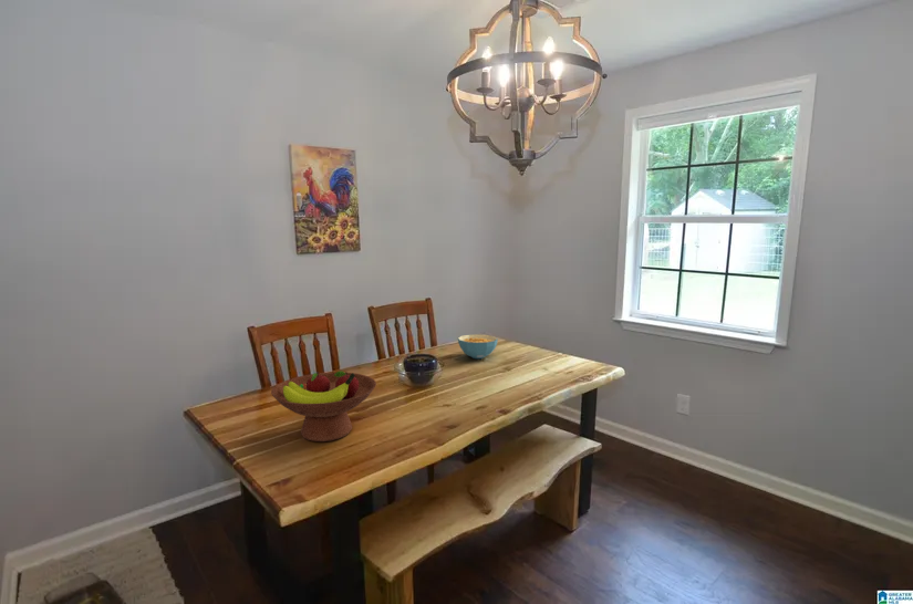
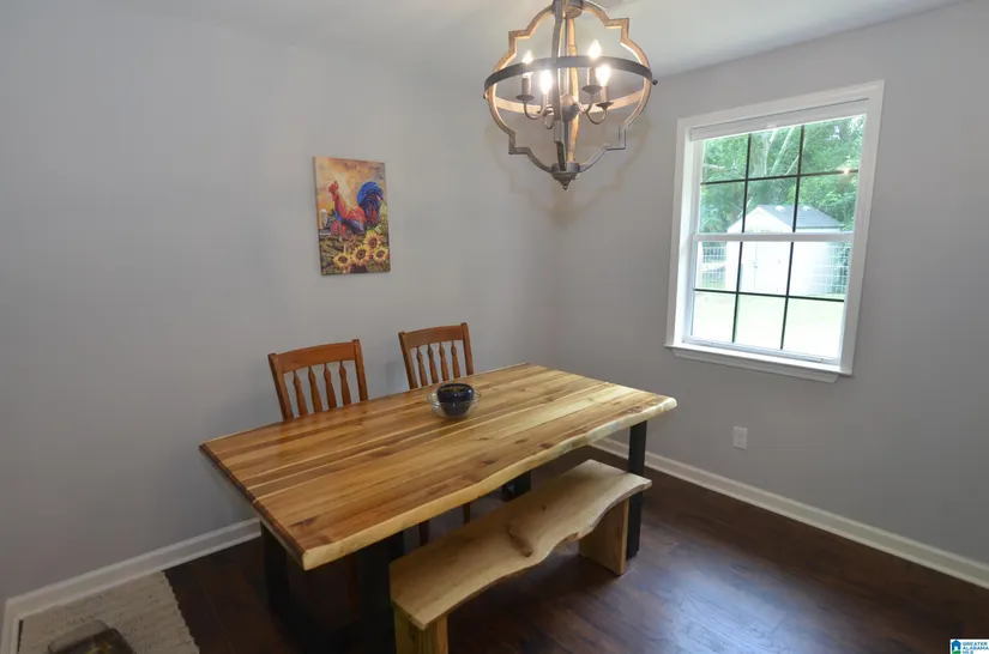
- fruit bowl [270,369,377,442]
- cereal bowl [457,333,499,360]
